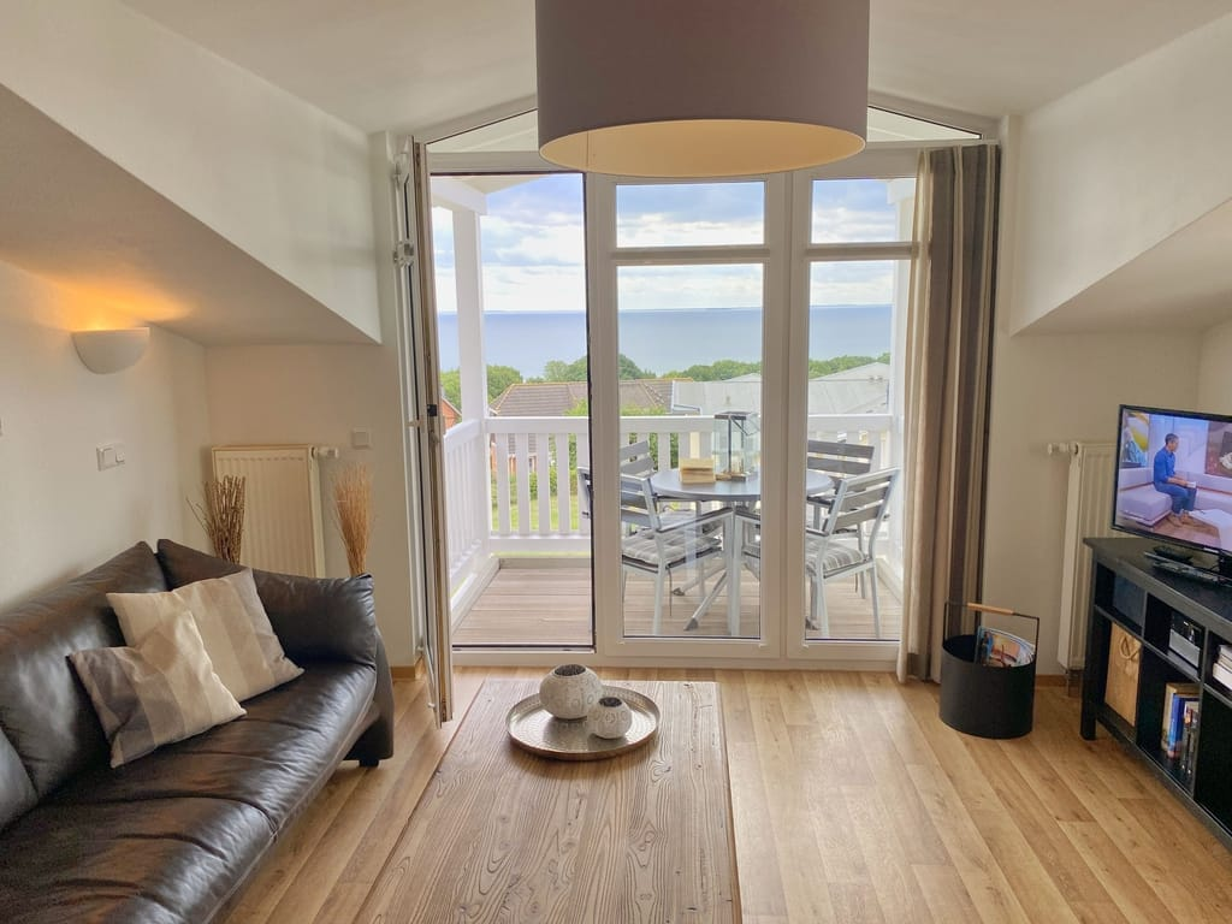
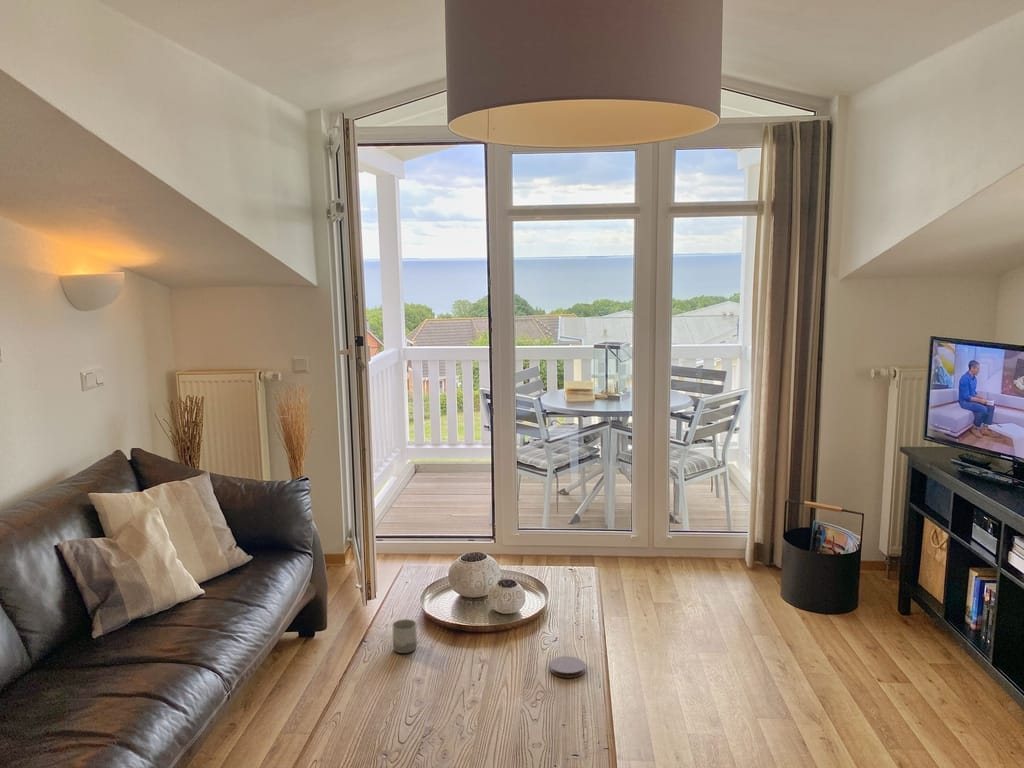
+ coaster [549,655,586,679]
+ cup [391,618,418,654]
